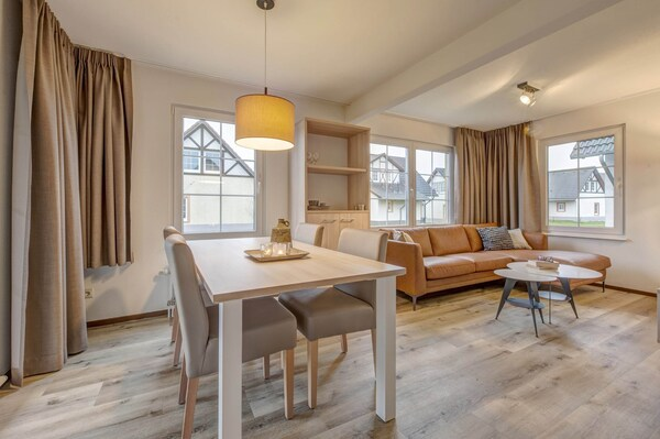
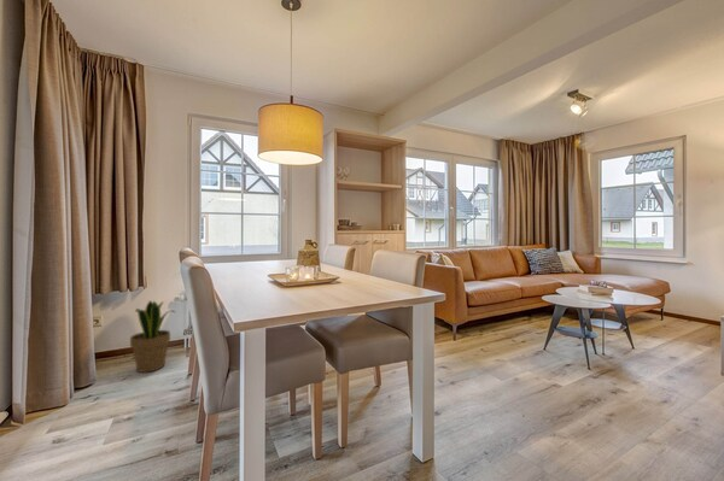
+ potted plant [129,299,176,374]
